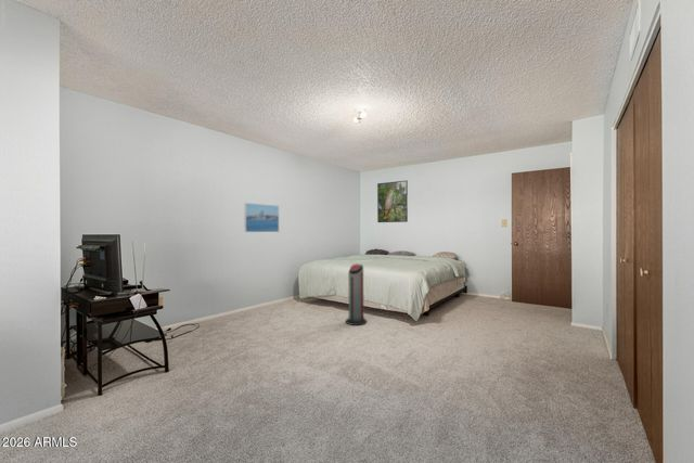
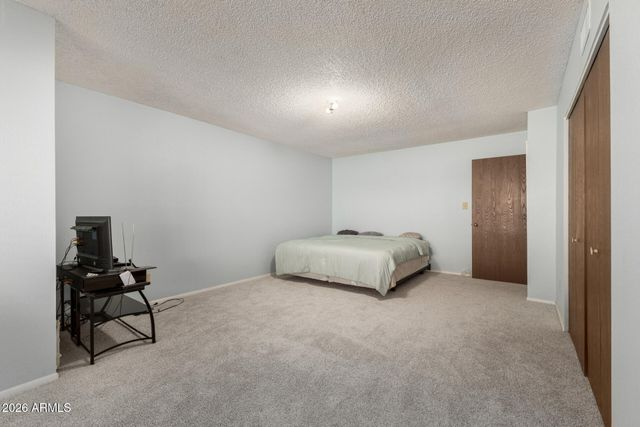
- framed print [243,202,280,233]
- air purifier [345,263,368,326]
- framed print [376,180,409,223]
